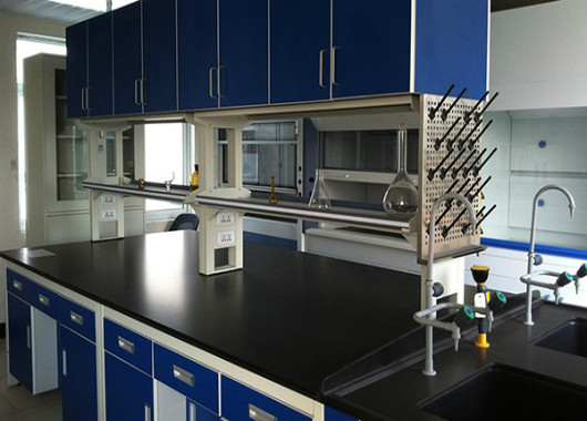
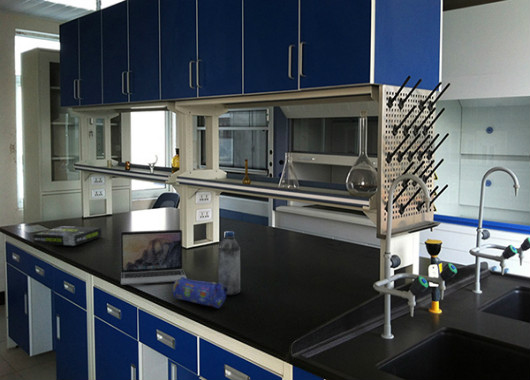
+ box [32,225,102,247]
+ water bottle [218,230,241,296]
+ laptop [120,229,188,286]
+ pencil case [171,277,228,309]
